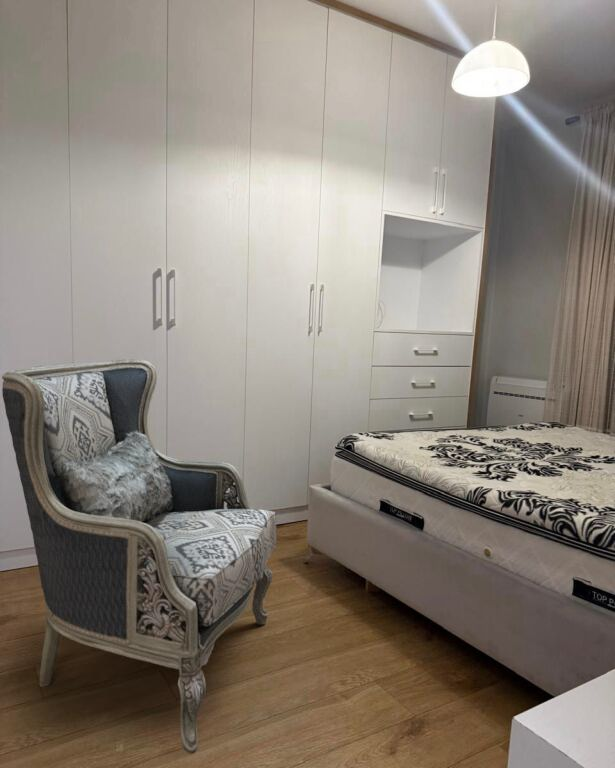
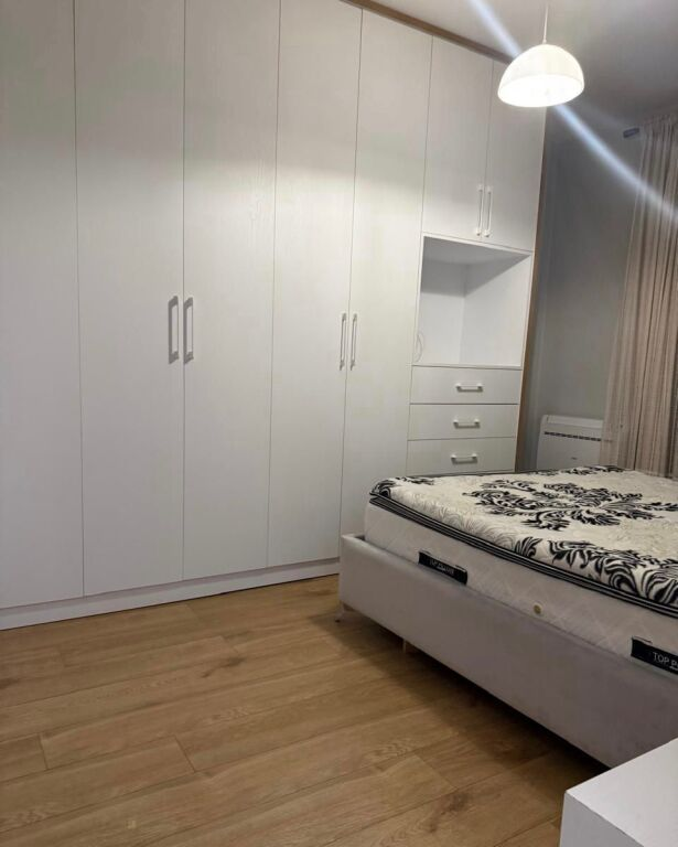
- armchair [1,358,277,755]
